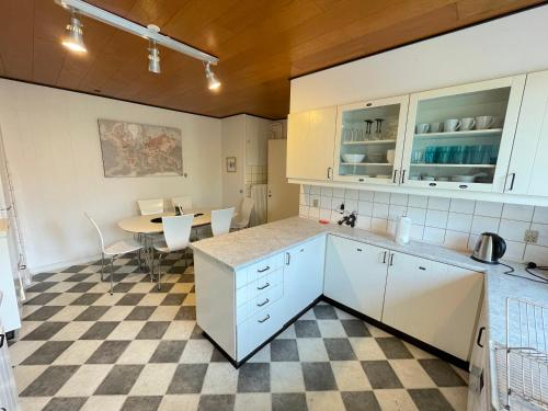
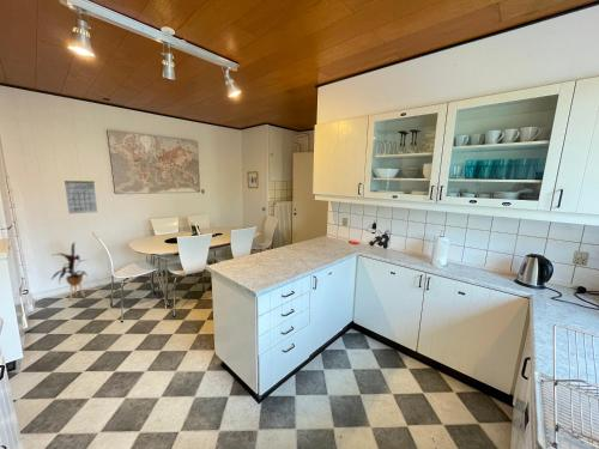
+ calendar [63,175,98,216]
+ house plant [49,242,89,302]
